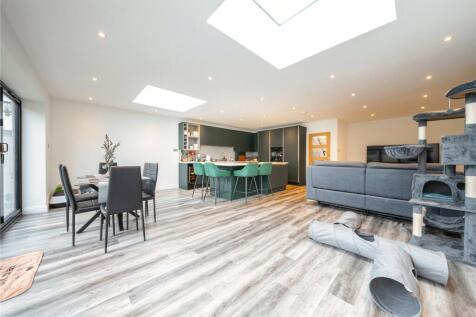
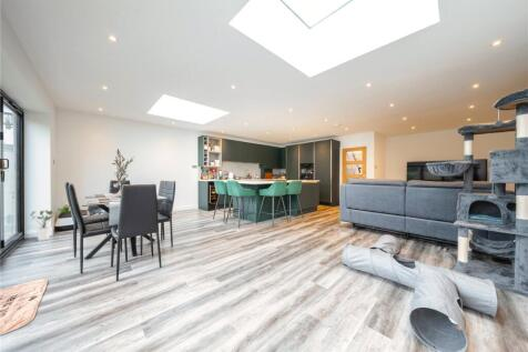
+ house plant [29,208,67,242]
